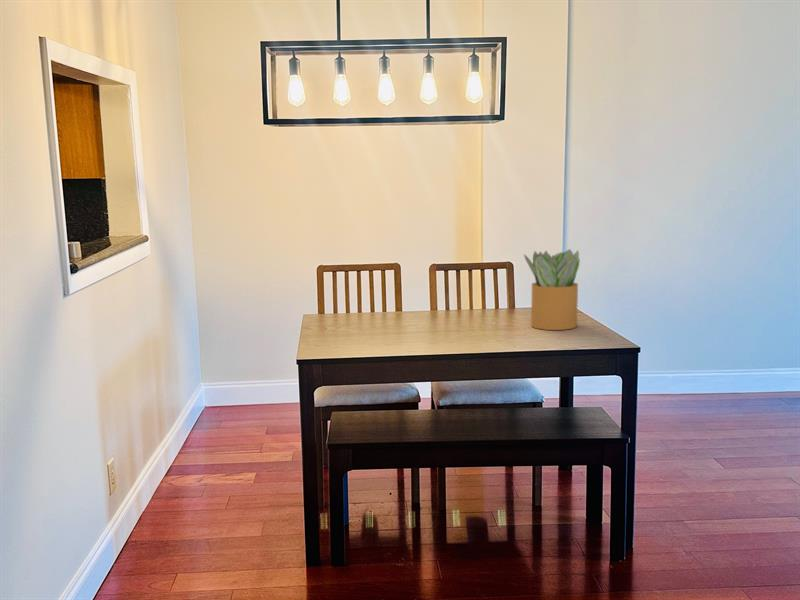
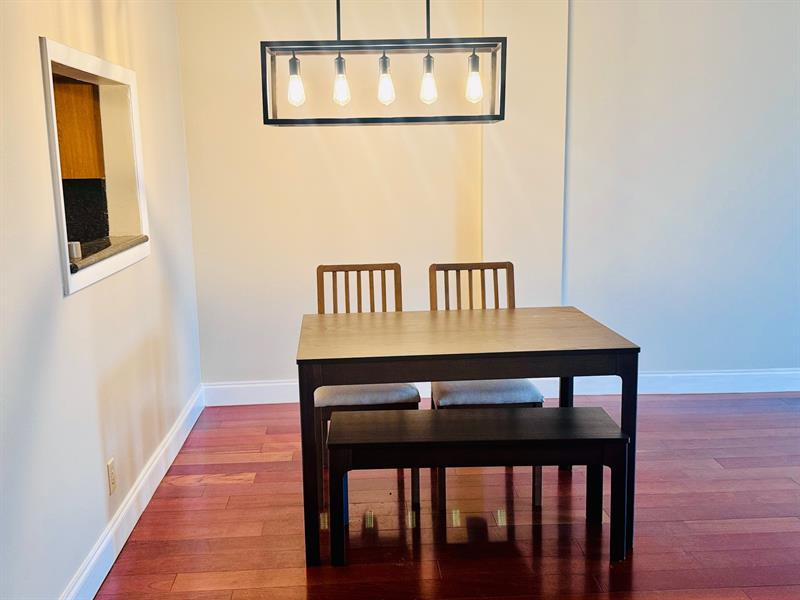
- potted plant [523,248,581,331]
